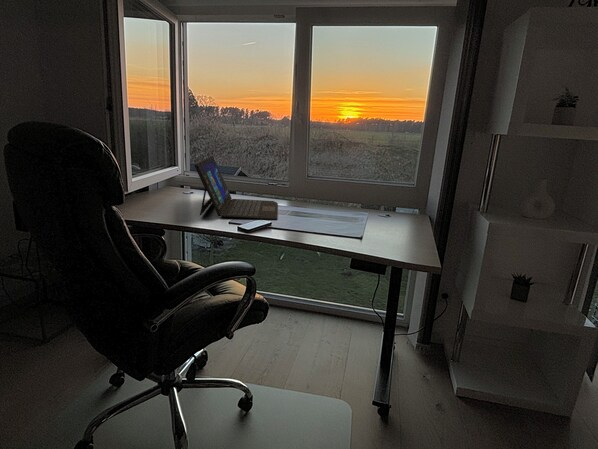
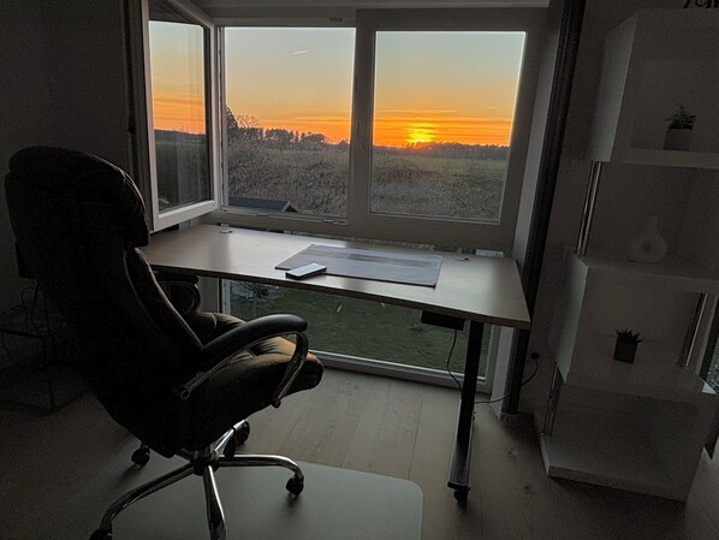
- laptop [194,155,279,221]
